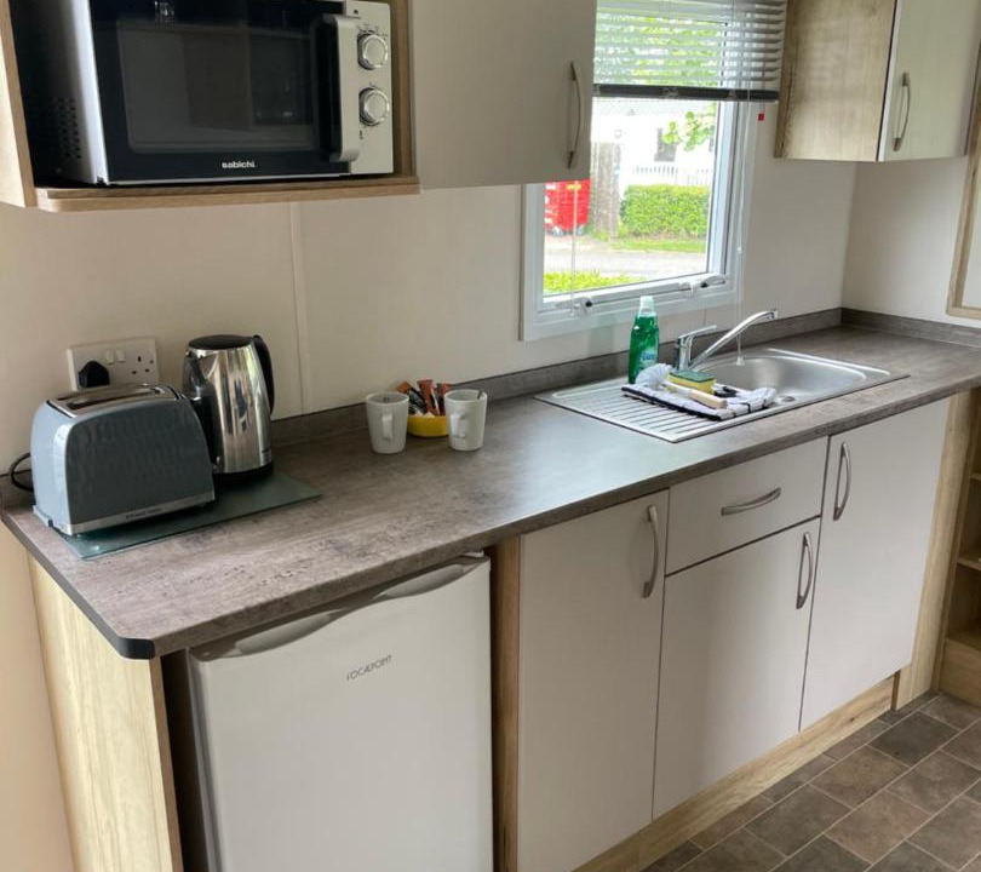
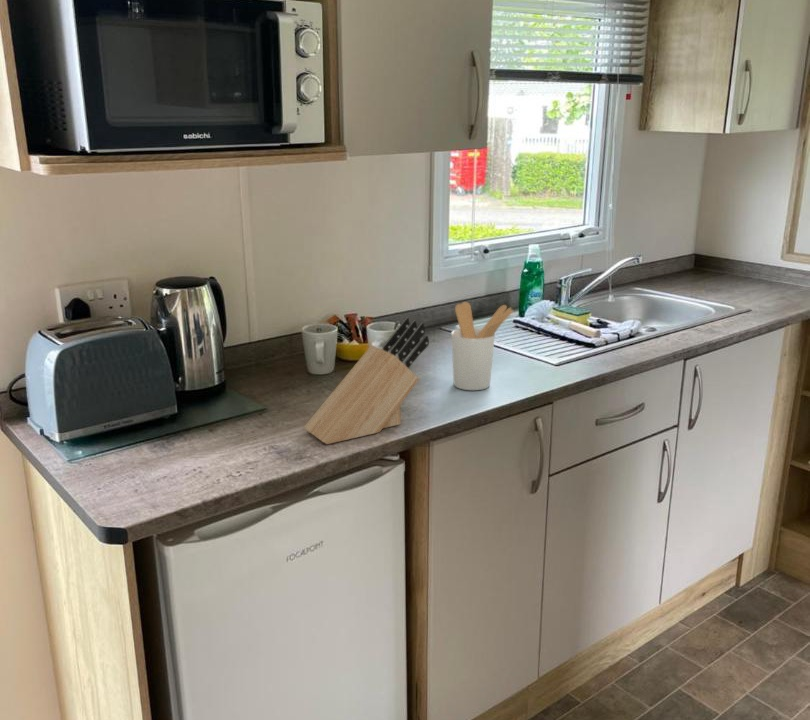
+ utensil holder [450,301,514,391]
+ knife block [303,317,430,445]
